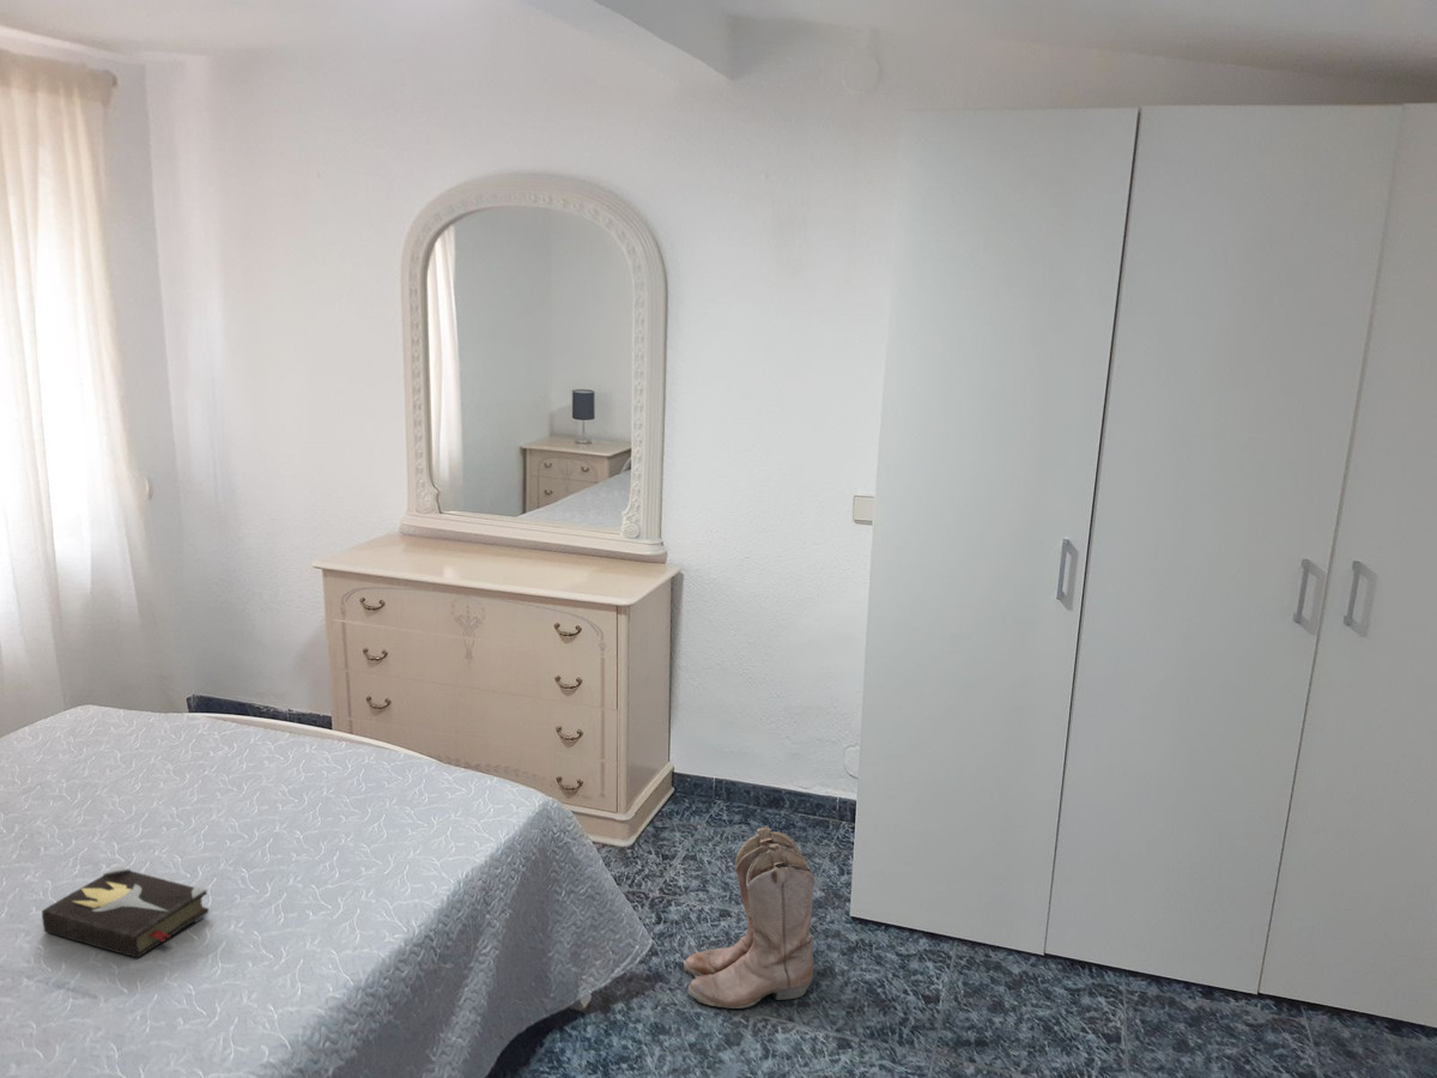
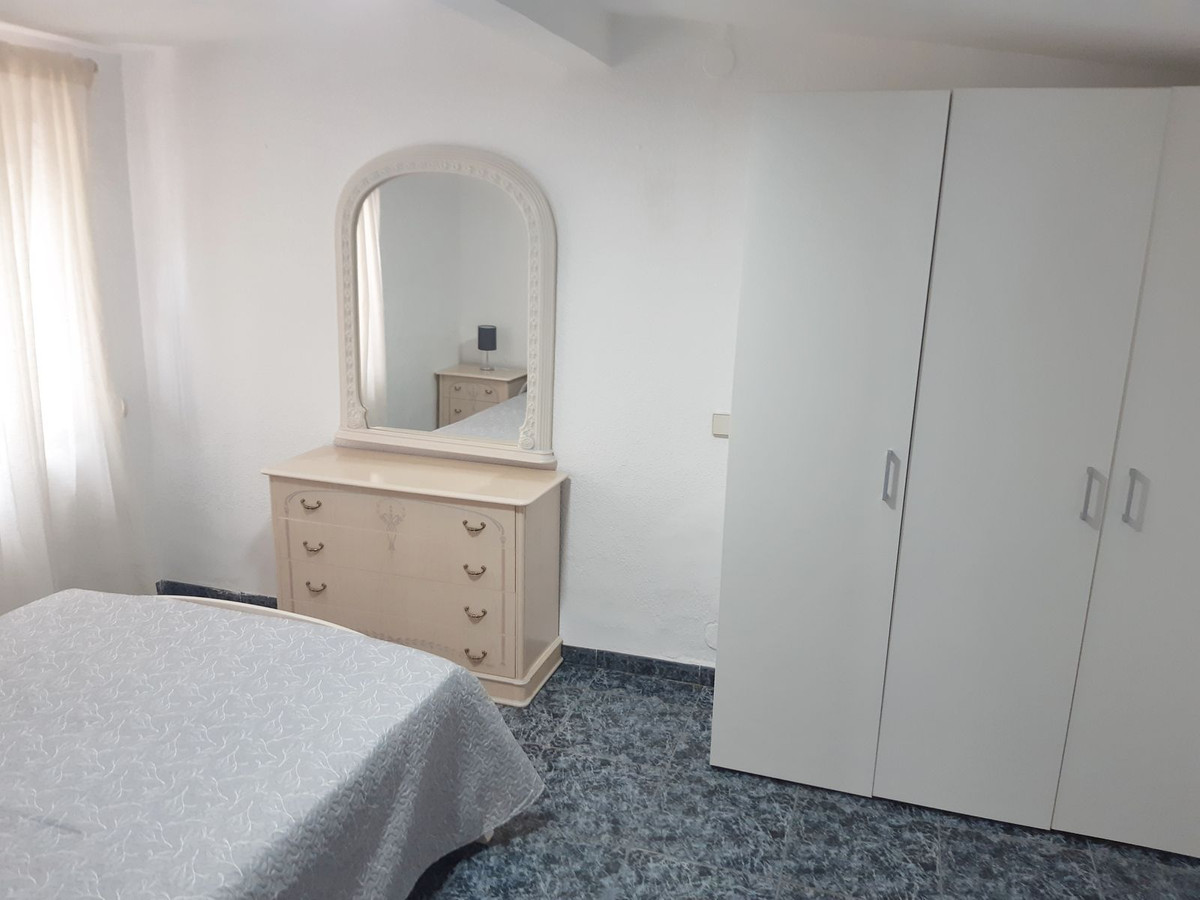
- boots [683,825,815,1010]
- hardback book [41,865,210,959]
